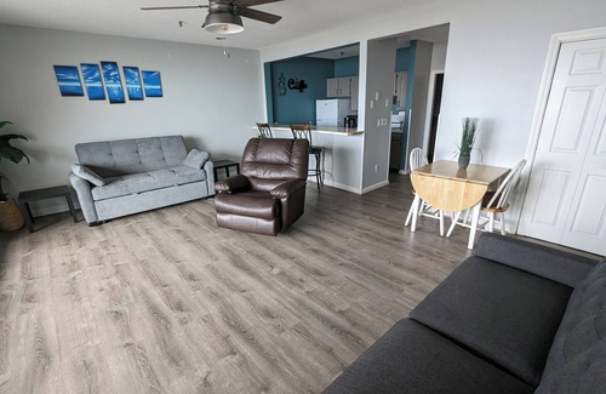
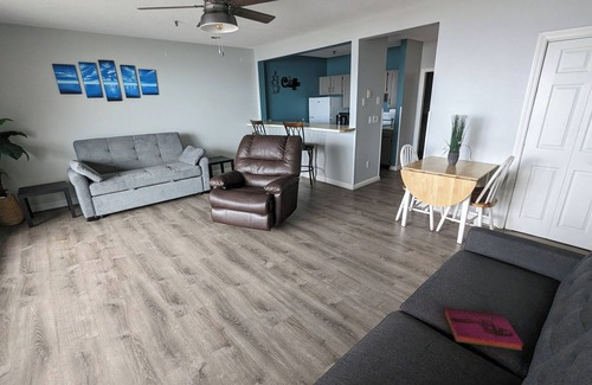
+ hardback book [443,307,525,352]
